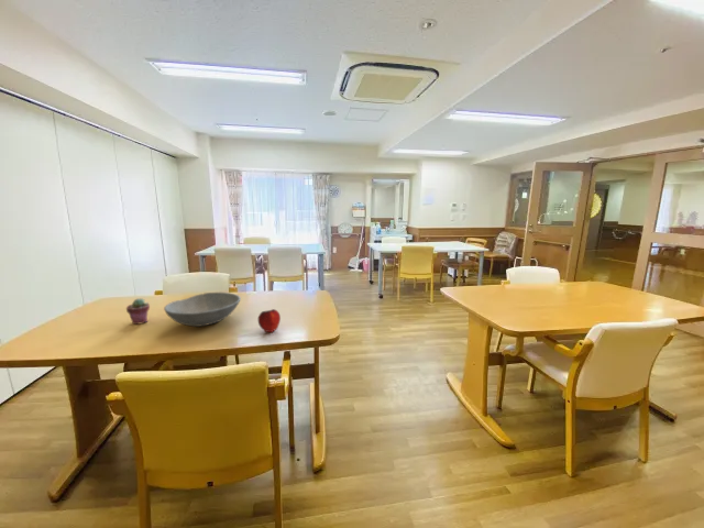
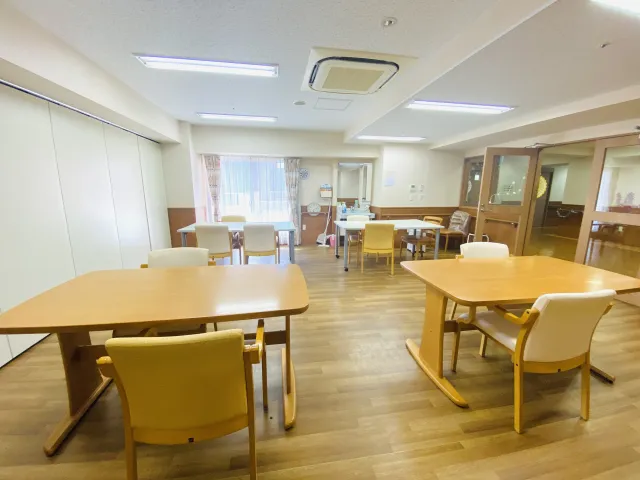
- potted succulent [125,297,151,326]
- apple [257,308,282,333]
- bowl [163,292,242,328]
